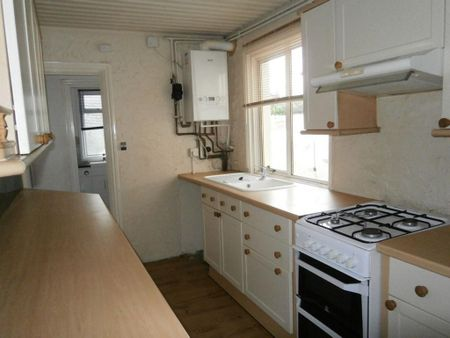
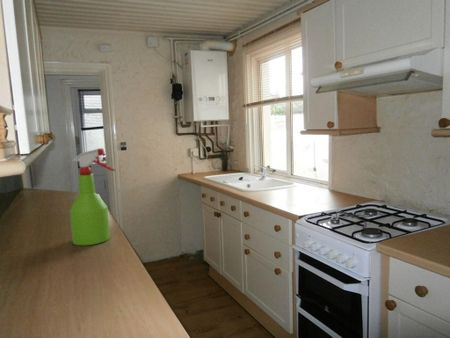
+ spray bottle [69,148,117,246]
